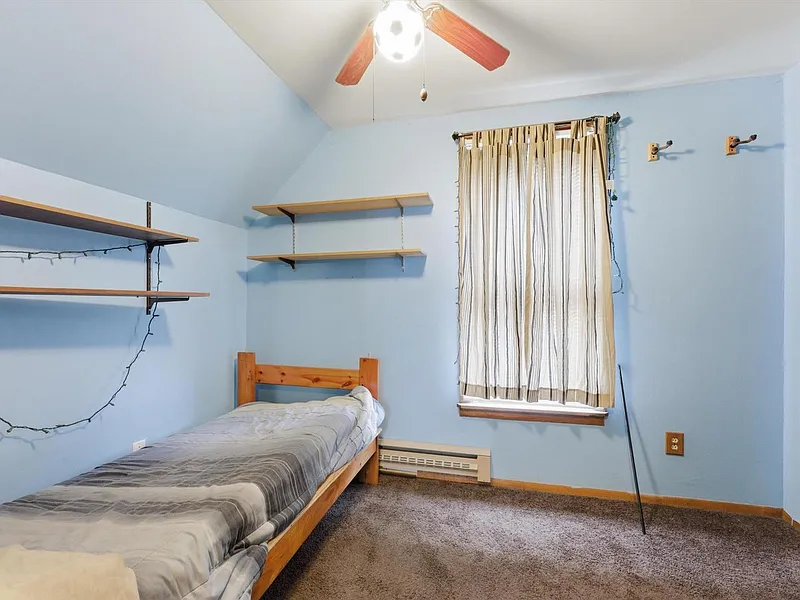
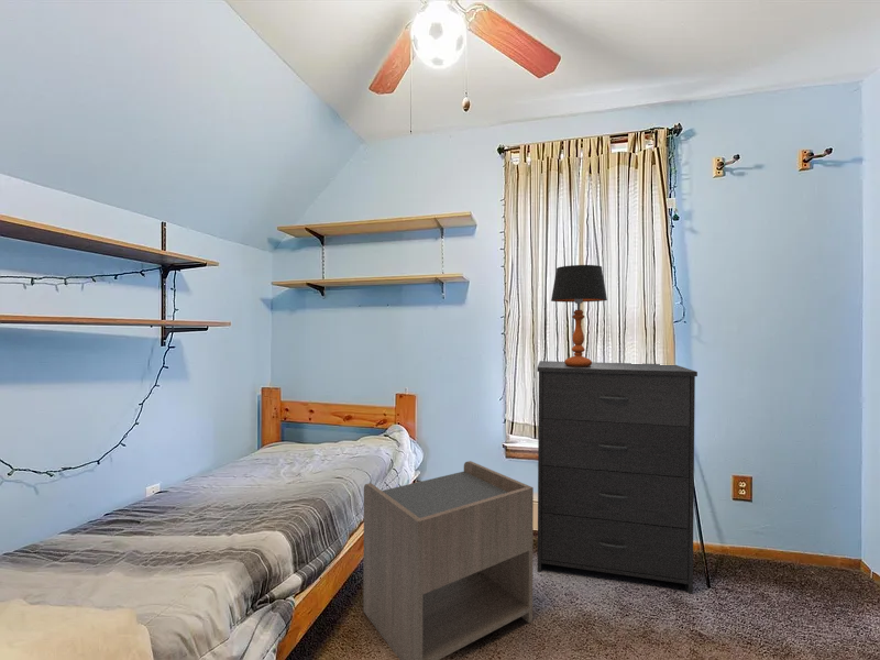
+ table lamp [550,264,608,366]
+ dresser [536,360,698,595]
+ nightstand [362,460,535,660]
